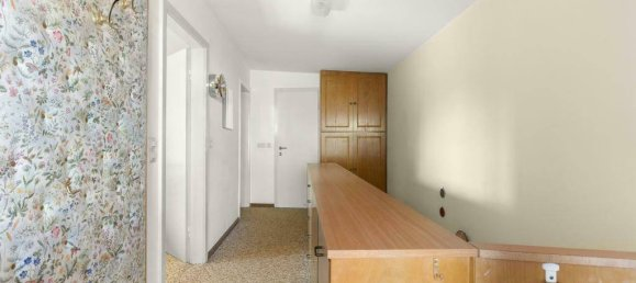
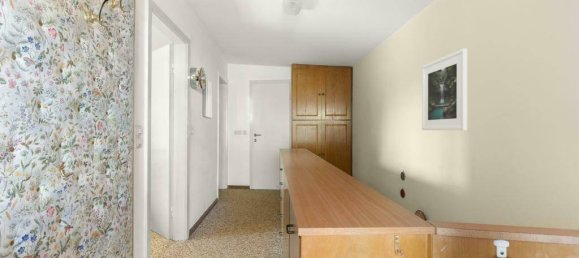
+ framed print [421,47,468,131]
